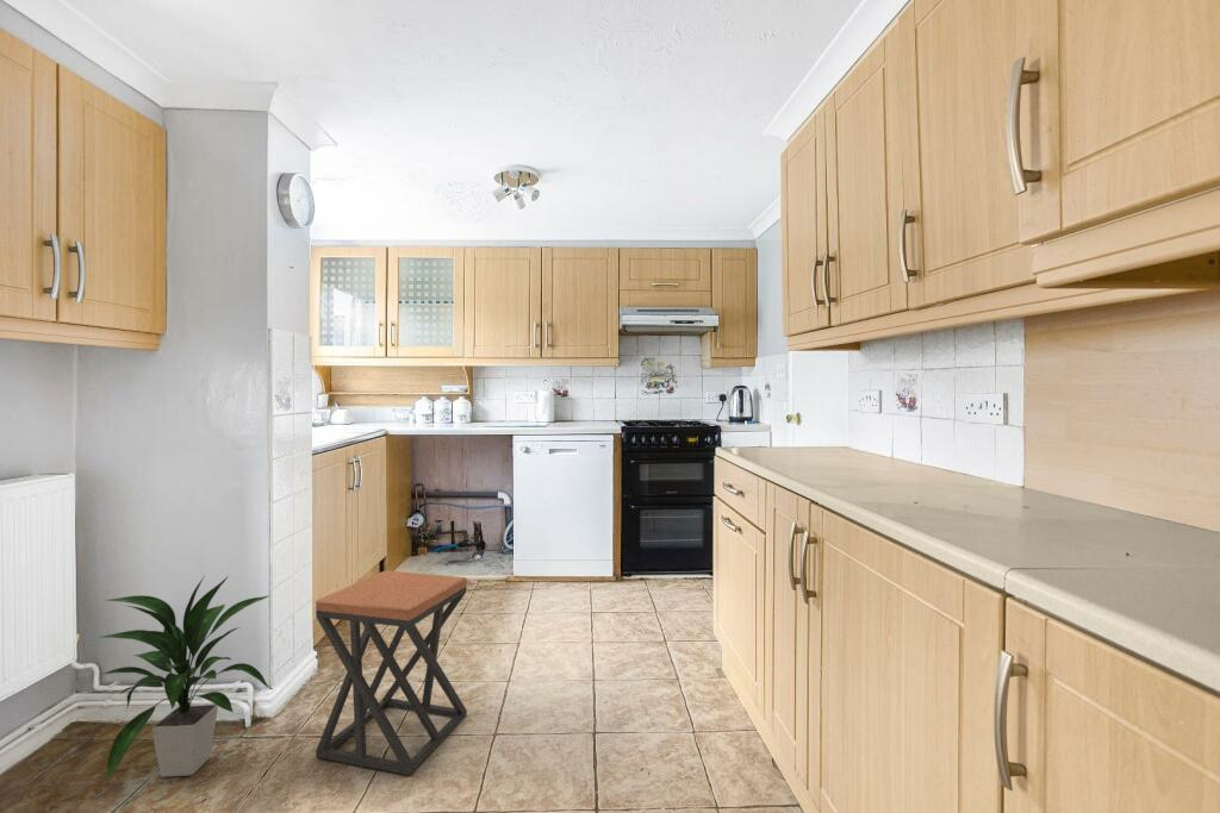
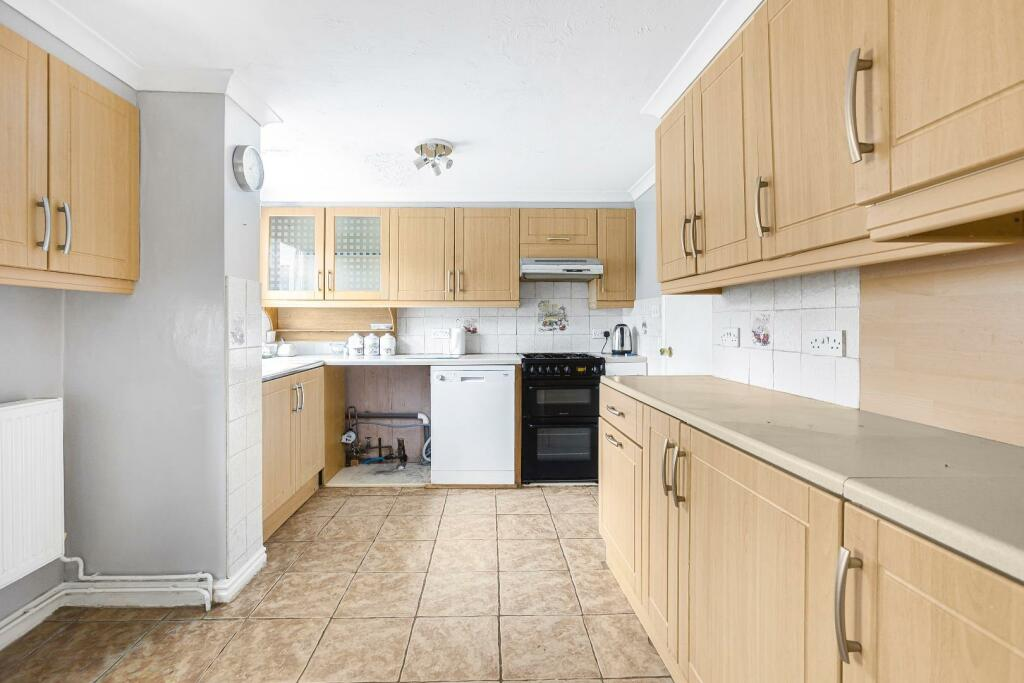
- indoor plant [98,576,272,782]
- stool [315,569,468,776]
